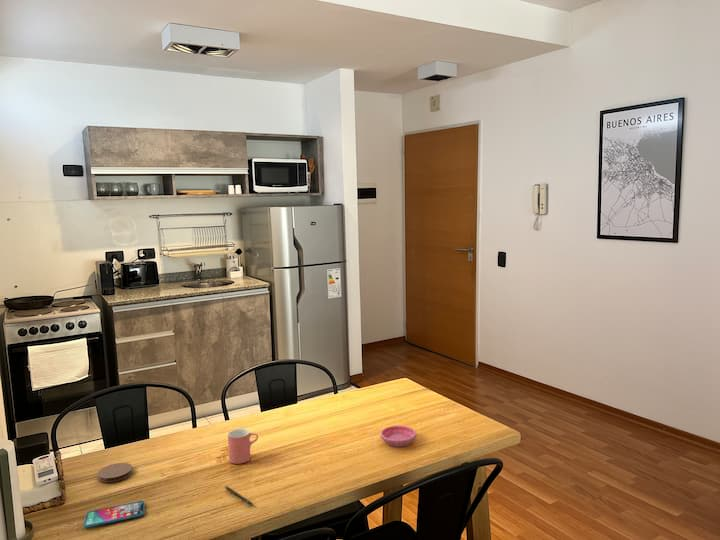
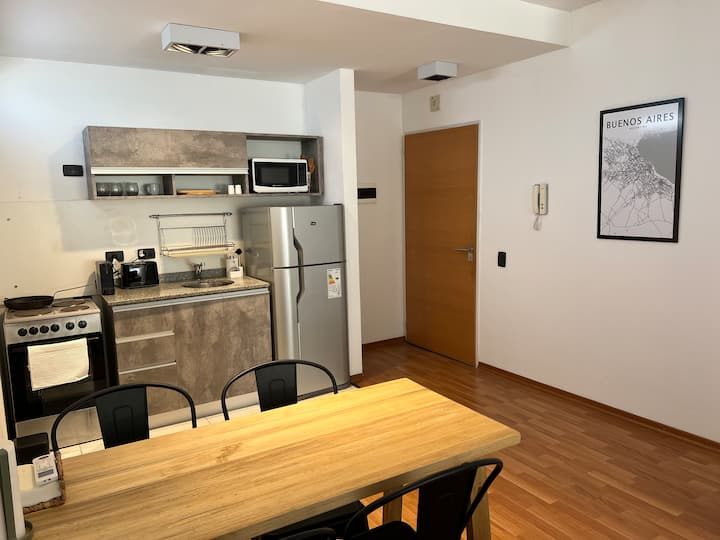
- coaster [97,462,133,483]
- saucer [379,425,417,448]
- pen [224,485,254,507]
- smartphone [83,500,146,529]
- cup [227,428,259,465]
